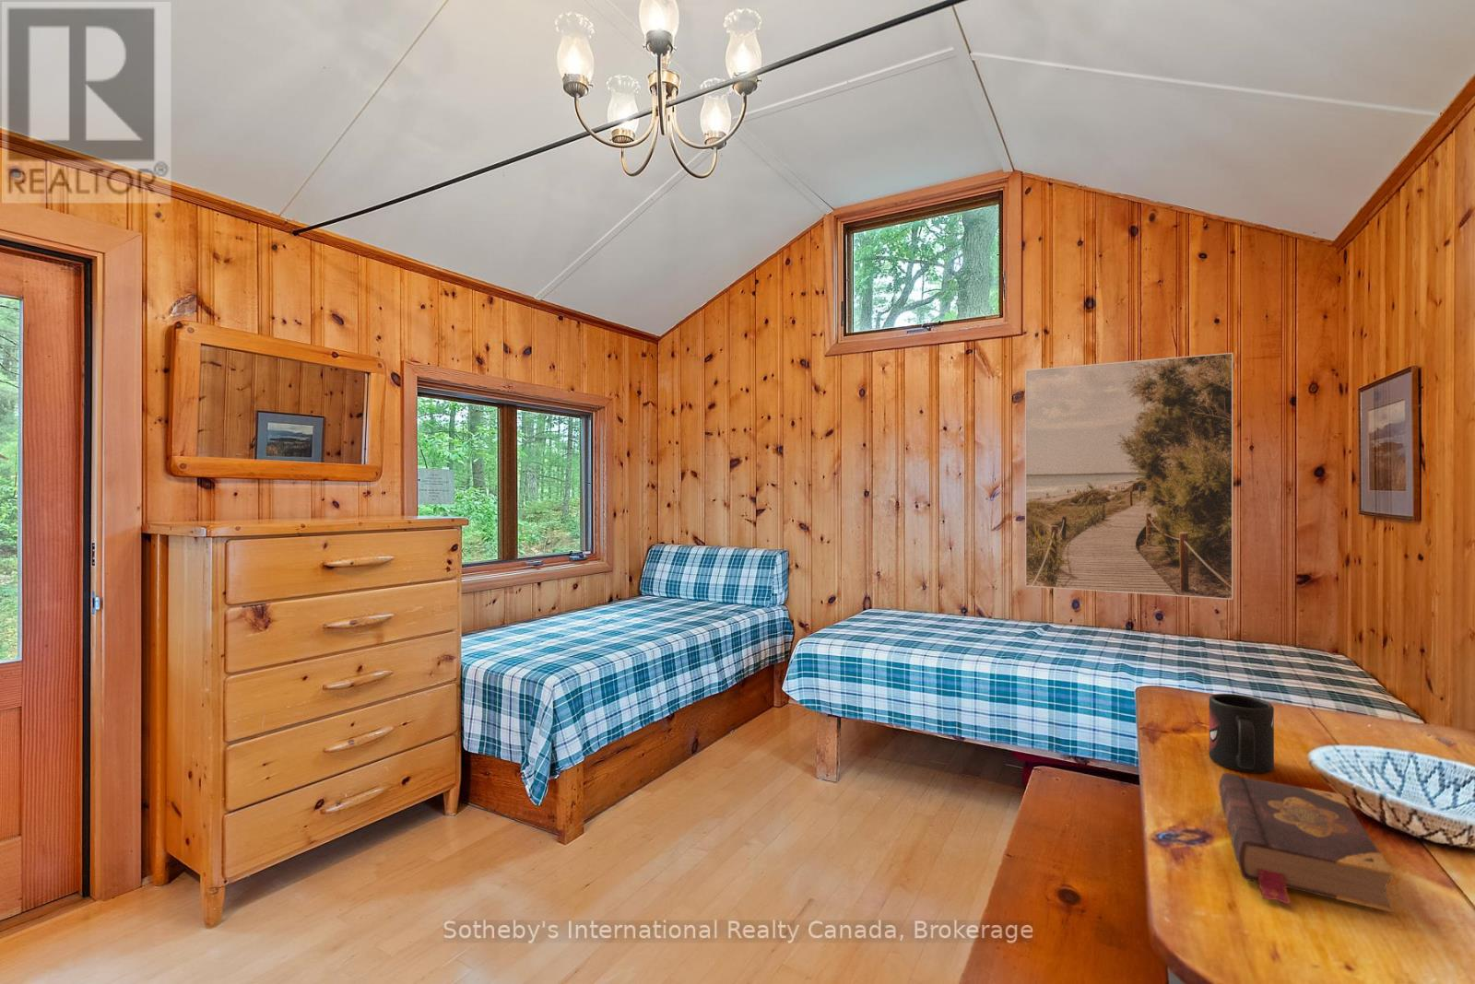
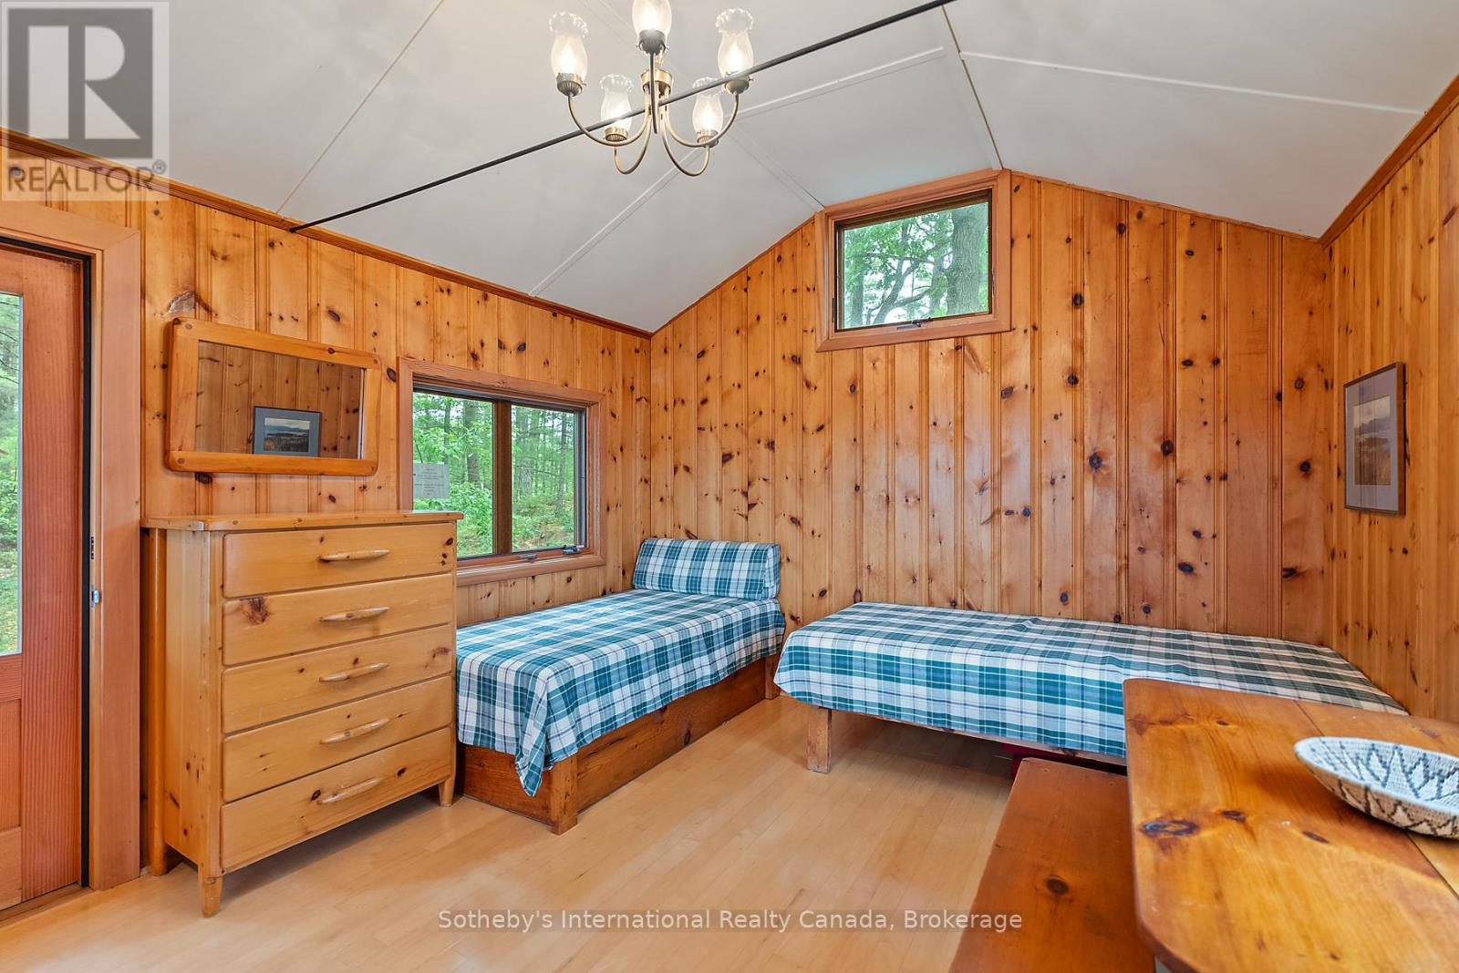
- mug [1208,693,1275,774]
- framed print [1025,351,1233,601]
- book [1218,772,1396,913]
